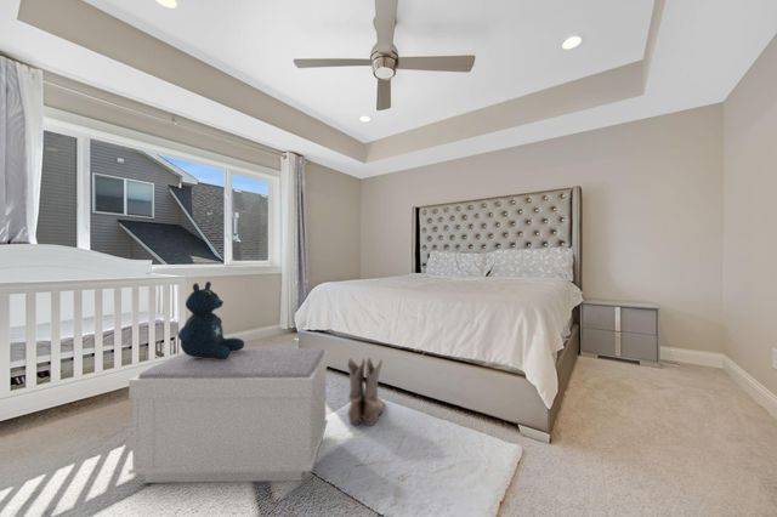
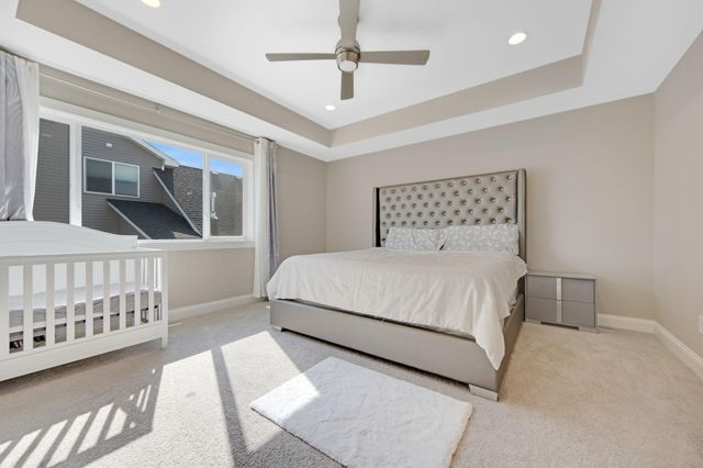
- bench [127,347,329,484]
- stuffed bear [177,280,245,359]
- boots [346,357,386,427]
